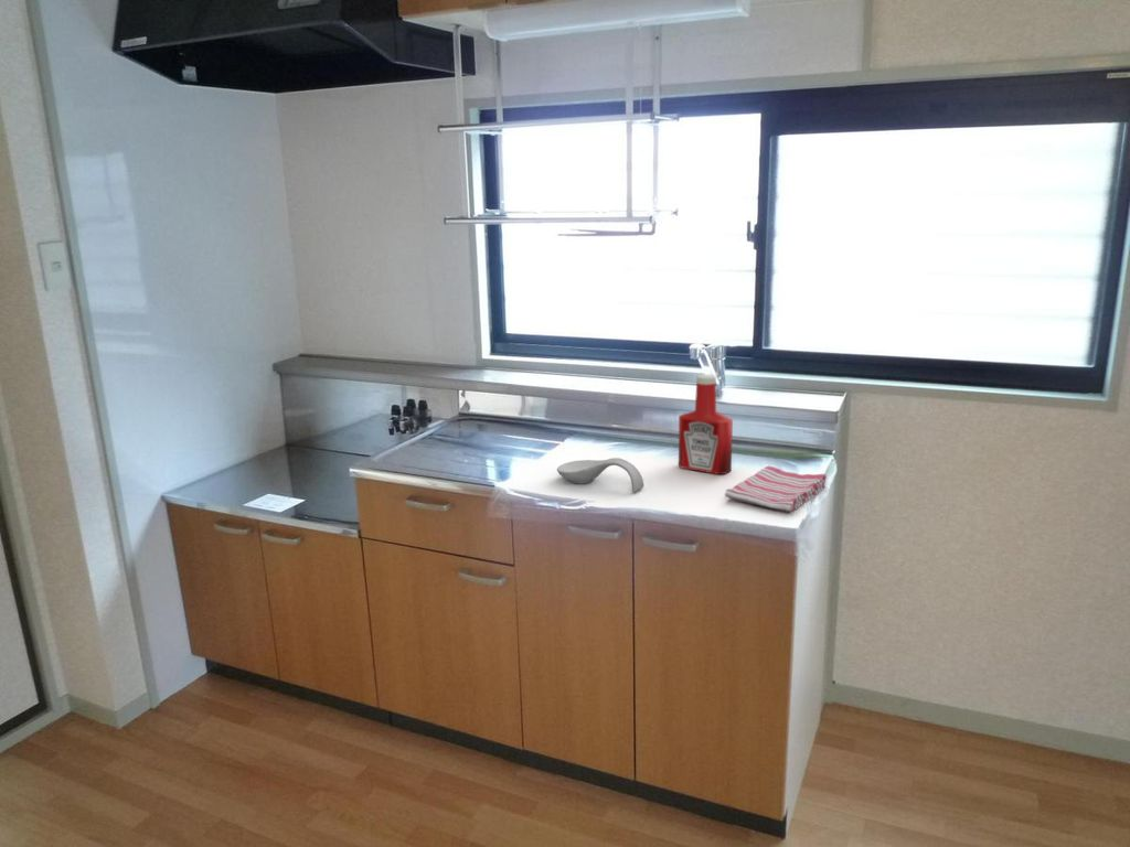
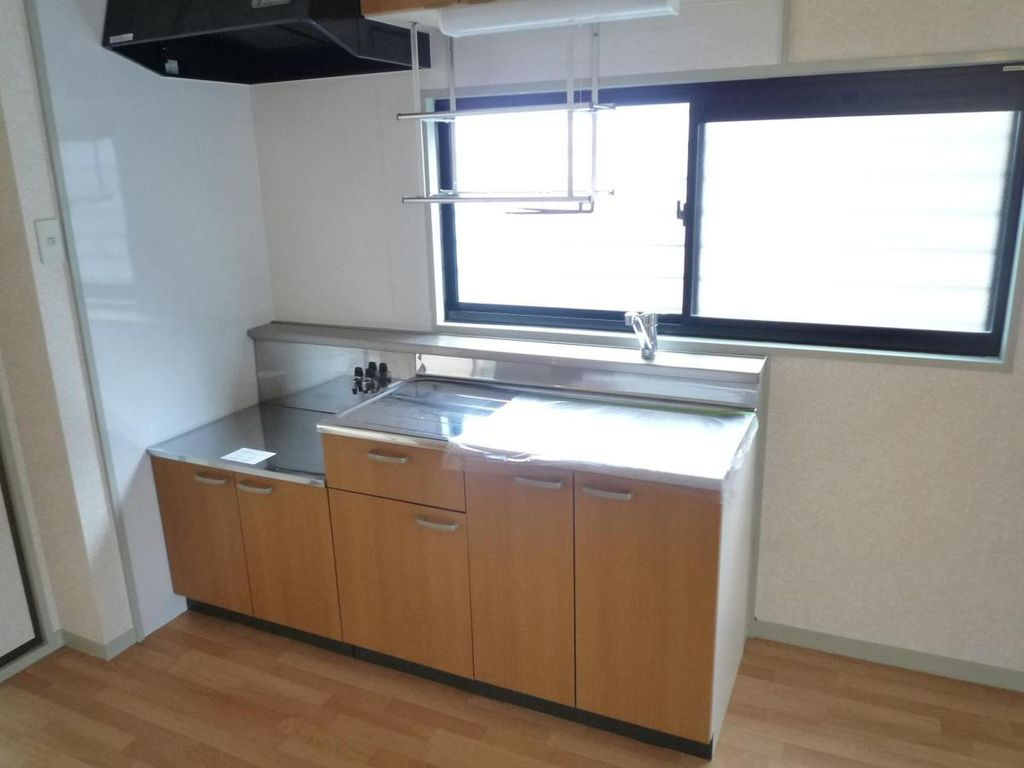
- soap bottle [678,374,734,475]
- dish towel [724,465,828,513]
- spoon rest [556,457,644,493]
